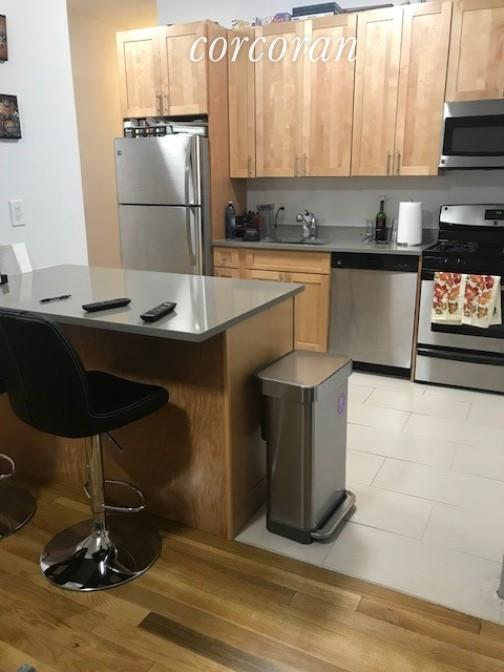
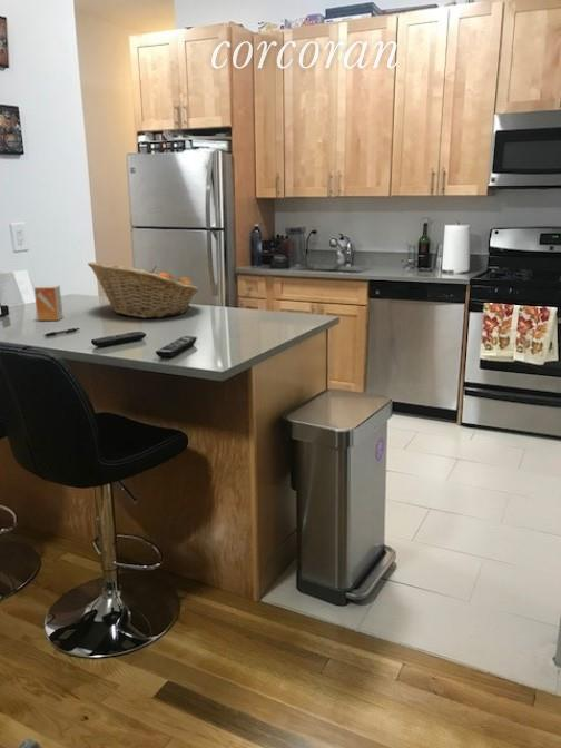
+ fruit basket [87,260,199,319]
+ small box [33,285,65,322]
